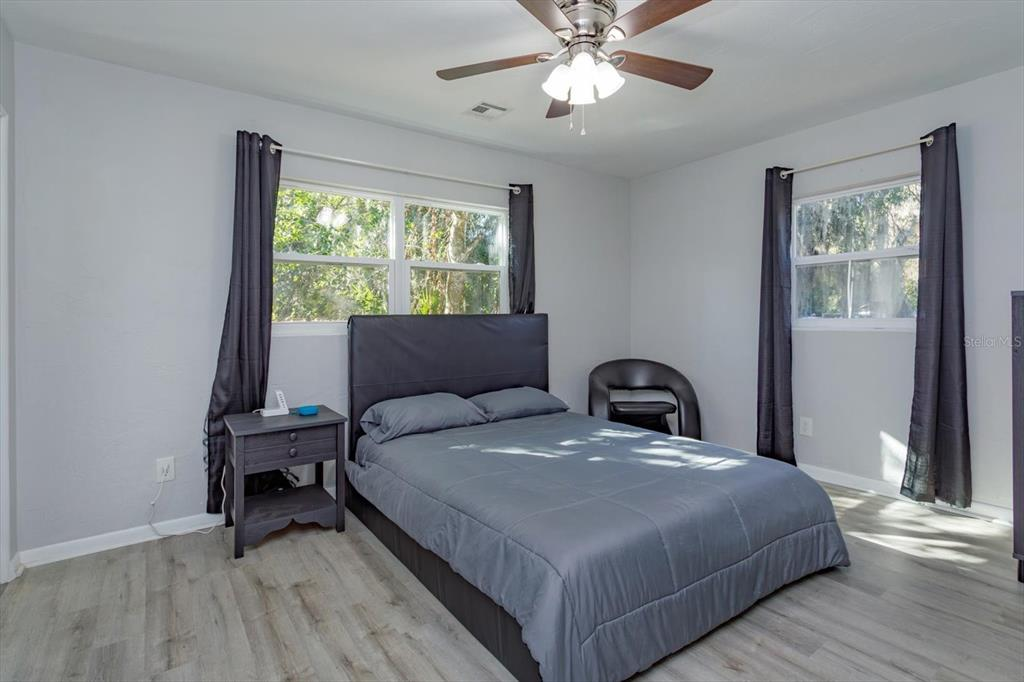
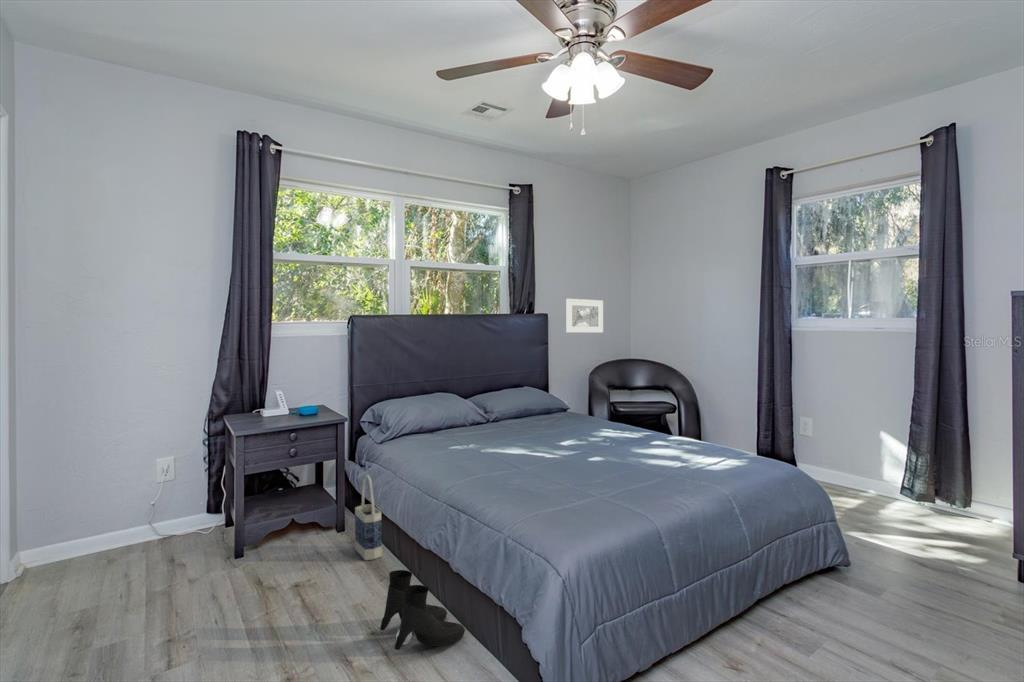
+ bag [354,474,383,561]
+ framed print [565,298,604,334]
+ boots [379,569,466,651]
